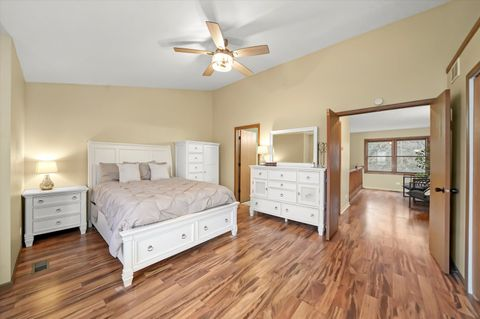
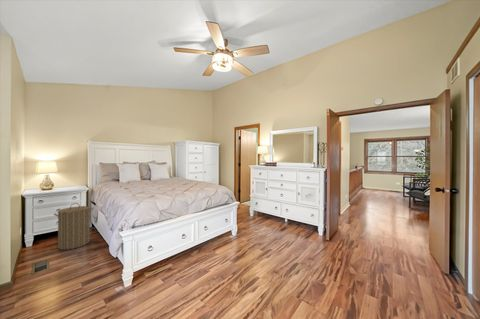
+ laundry hamper [53,202,94,251]
